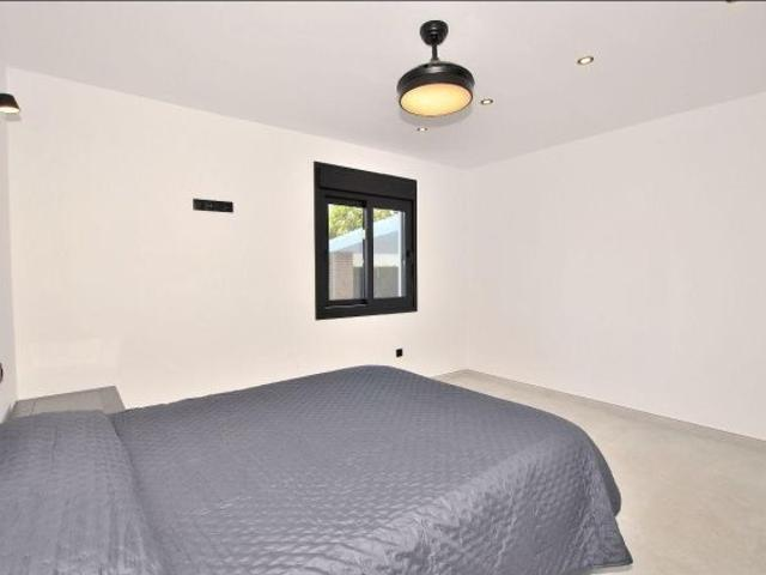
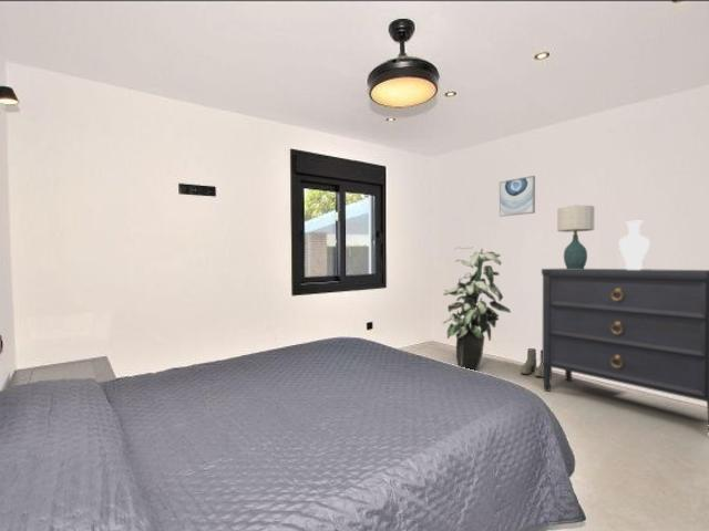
+ vase [618,220,650,270]
+ wall art [499,175,536,218]
+ table lamp [556,205,595,269]
+ indoor plant [441,244,512,371]
+ dresser [541,268,709,431]
+ boots [520,347,544,378]
